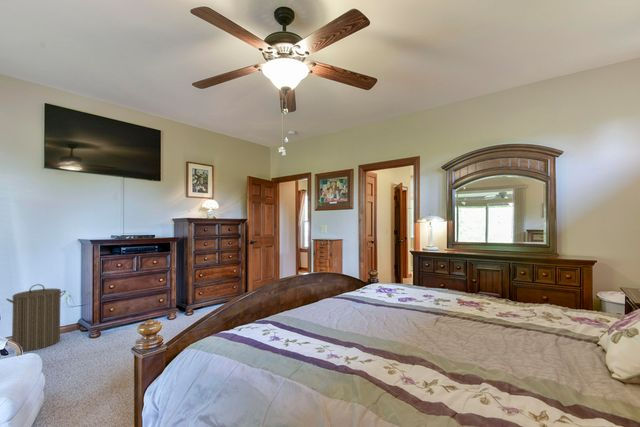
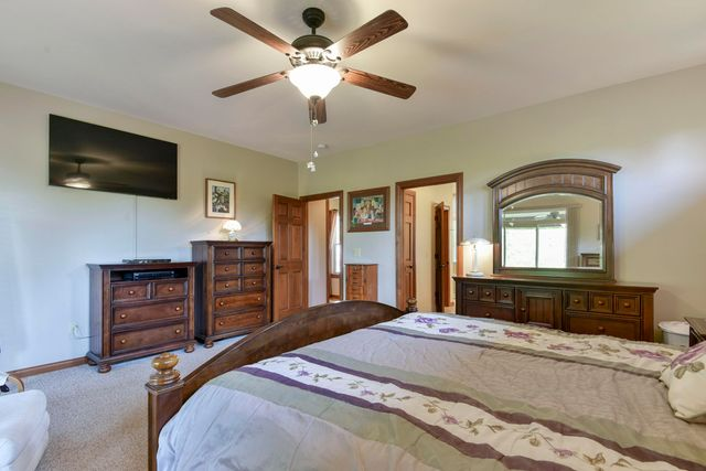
- laundry hamper [5,283,67,352]
